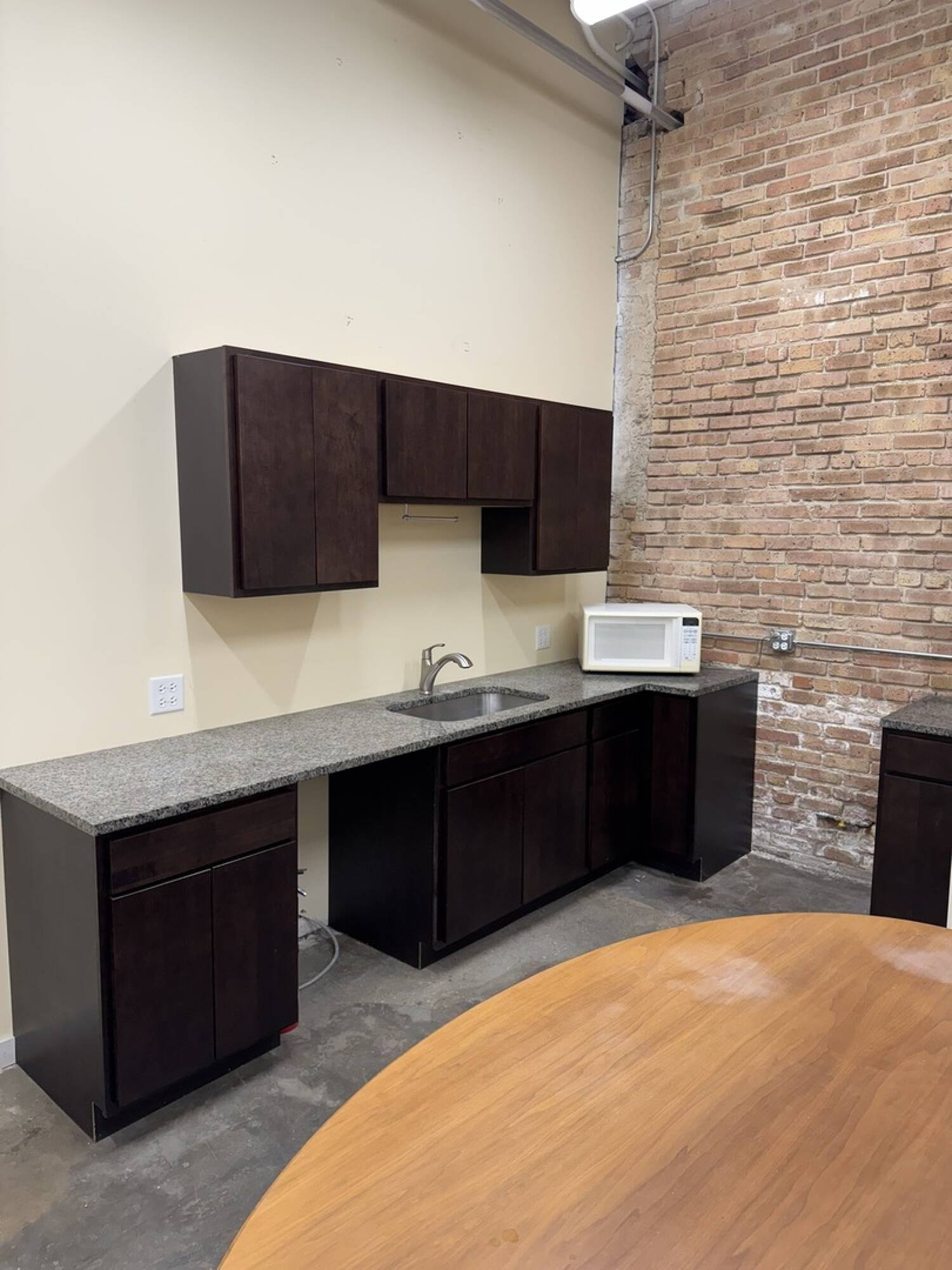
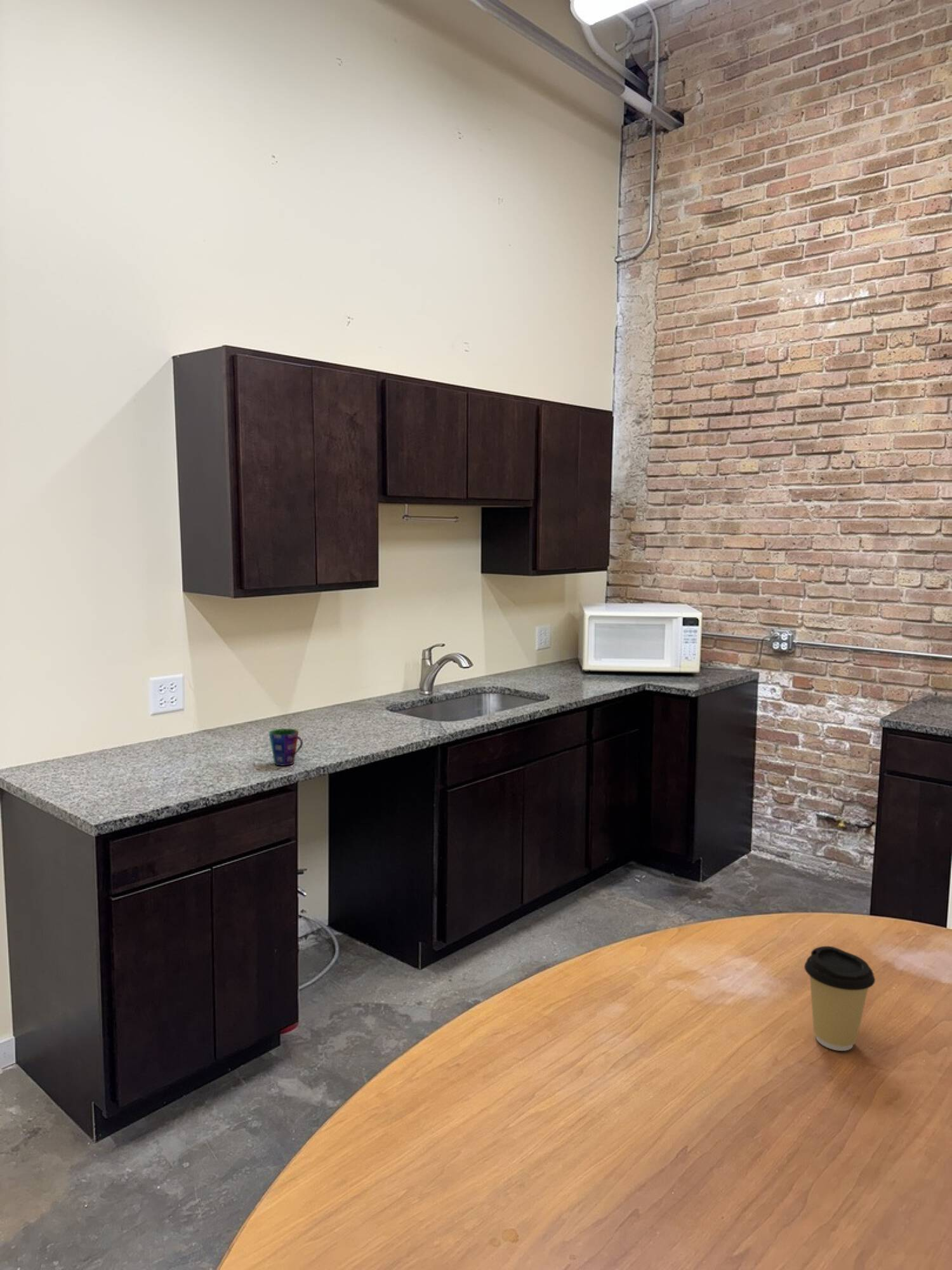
+ cup [268,728,303,766]
+ coffee cup [803,946,876,1052]
